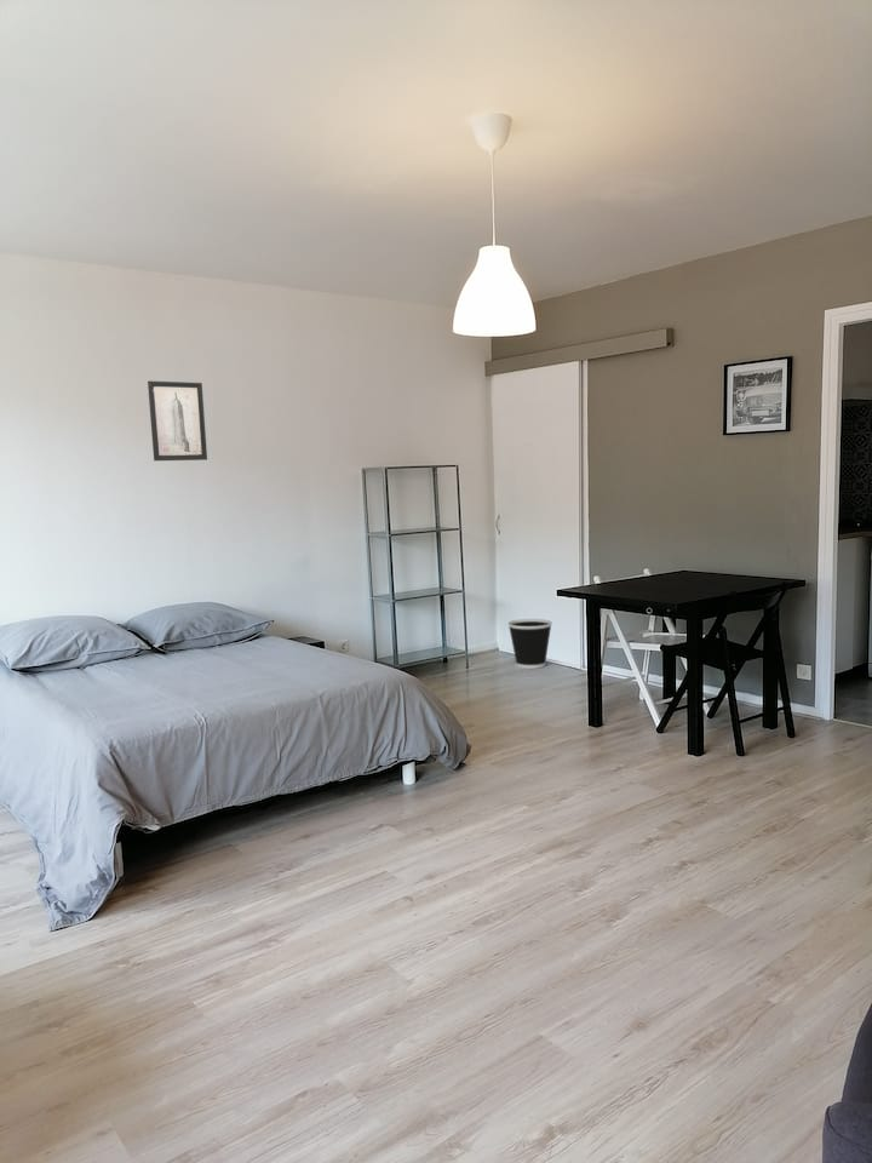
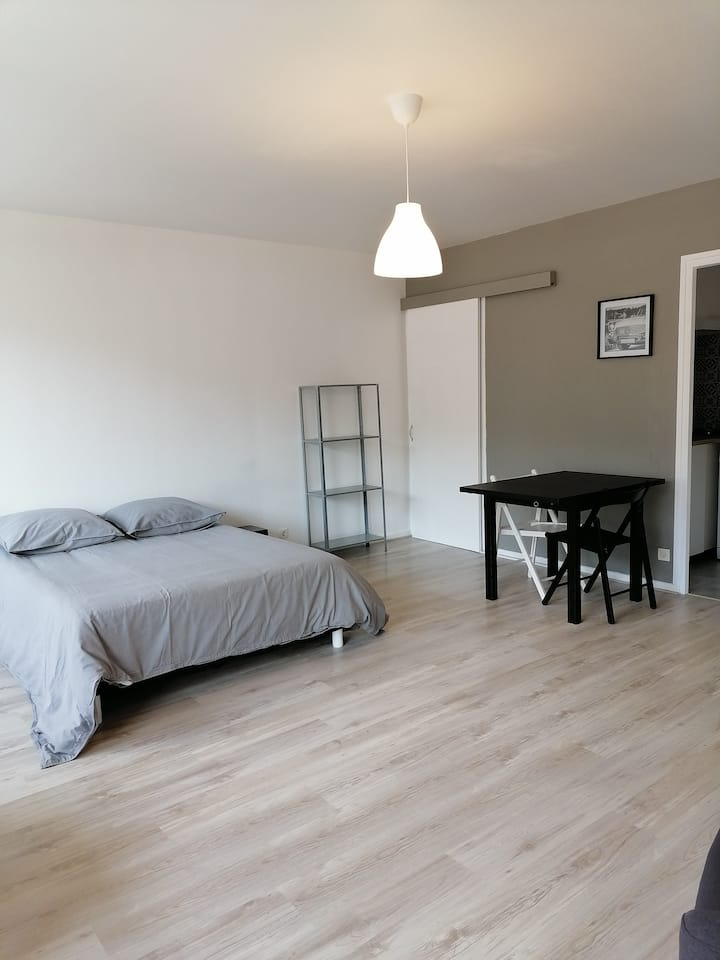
- wall art [147,380,208,462]
- wastebasket [506,618,553,670]
